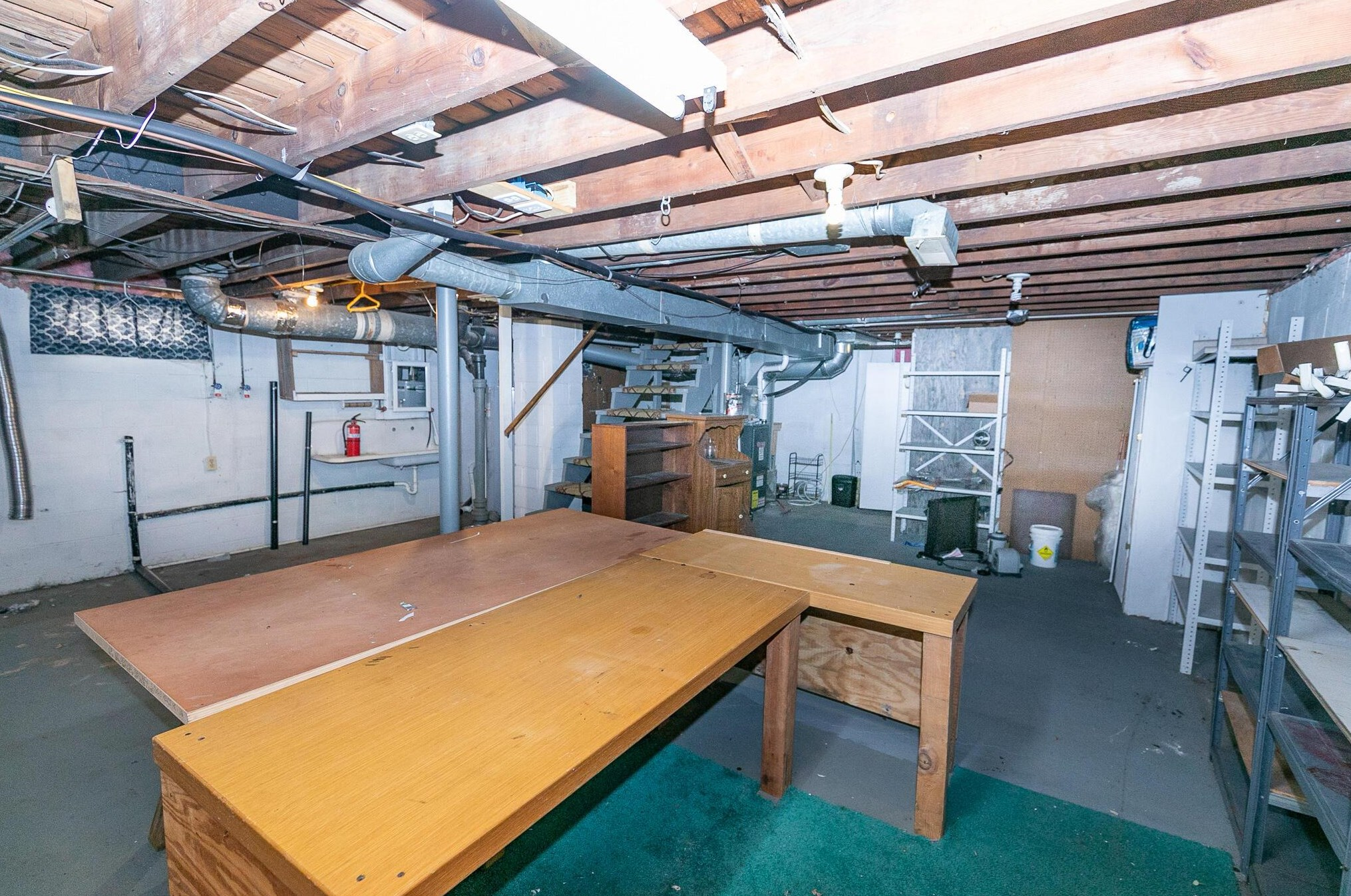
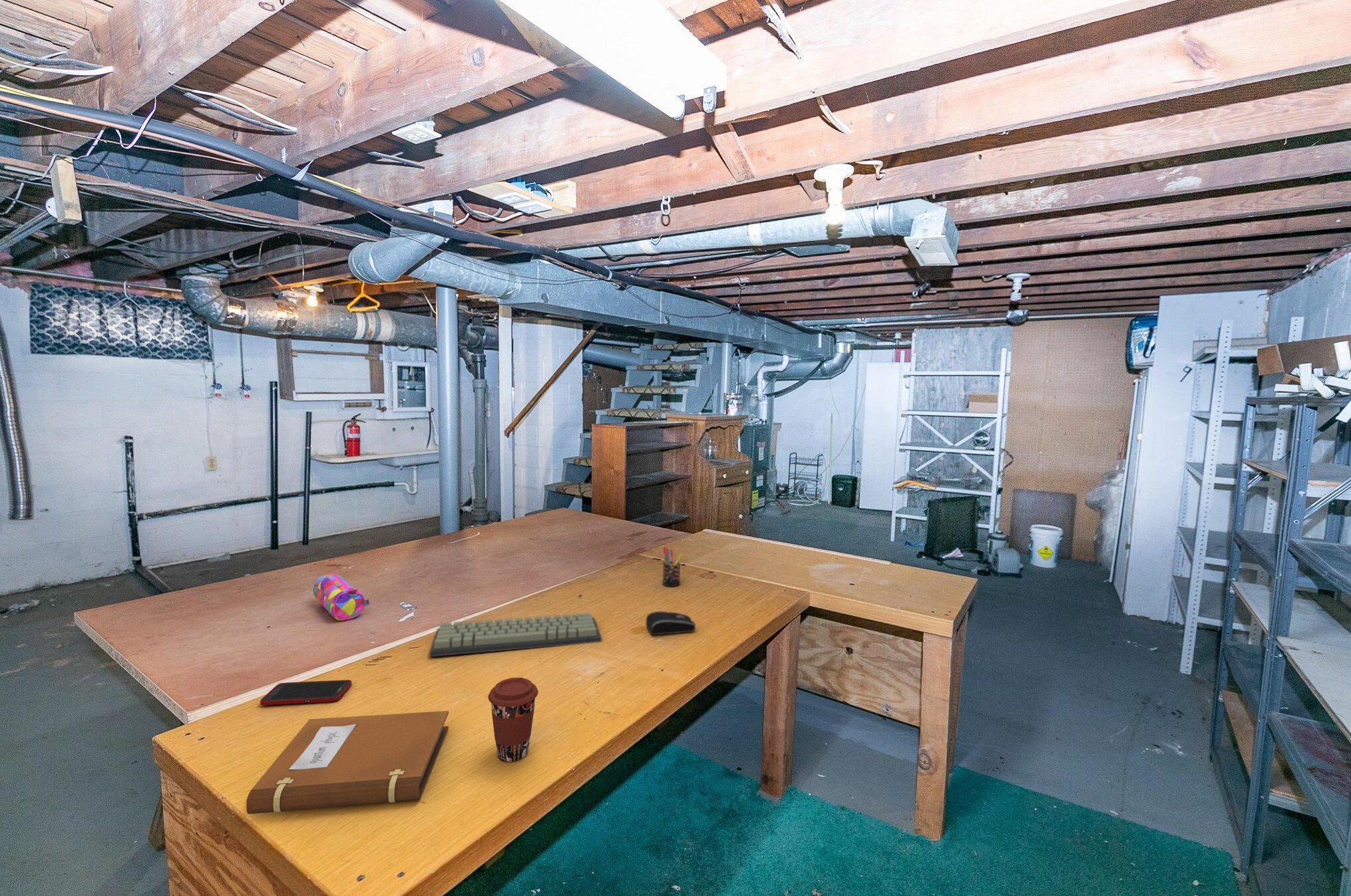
+ cell phone [260,679,352,706]
+ coffee cup [487,677,539,762]
+ computer mouse [646,611,696,635]
+ keyboard [429,612,602,657]
+ pencil case [313,573,370,621]
+ notebook [244,710,449,815]
+ pen holder [662,546,683,587]
